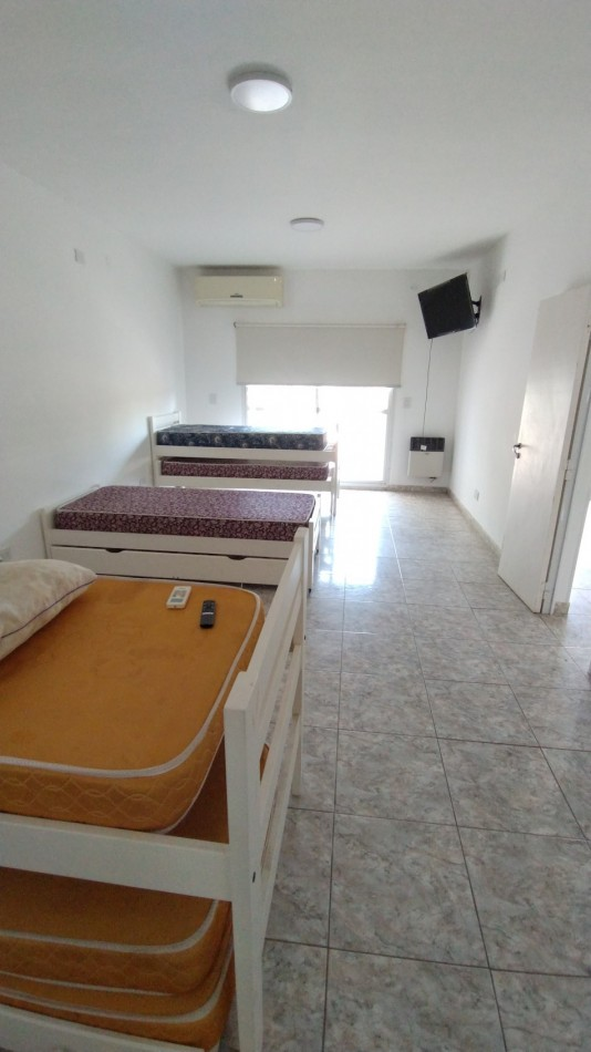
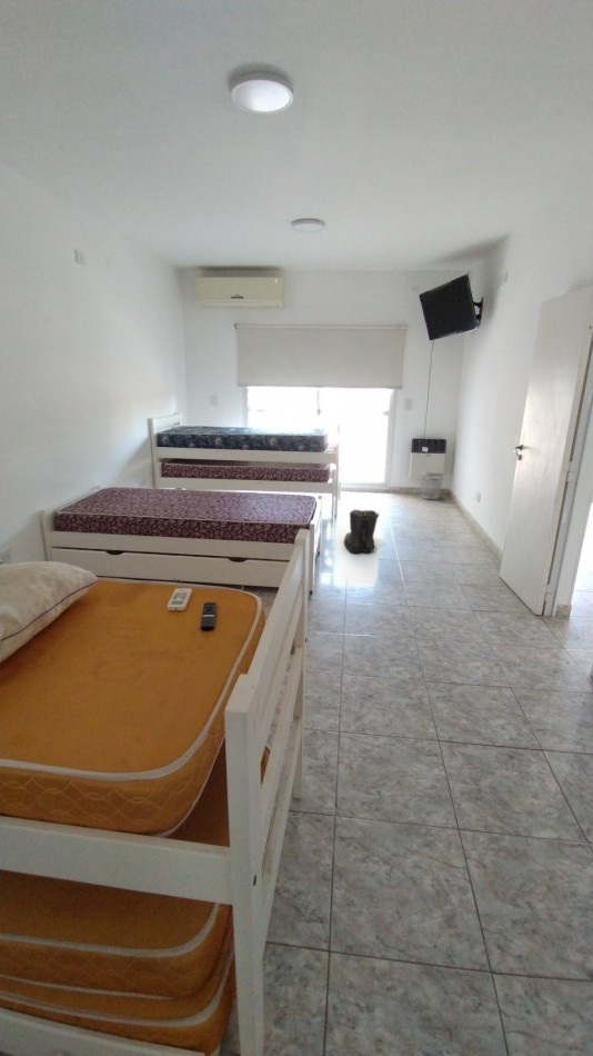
+ wastebasket [420,470,444,500]
+ boots [342,509,380,554]
